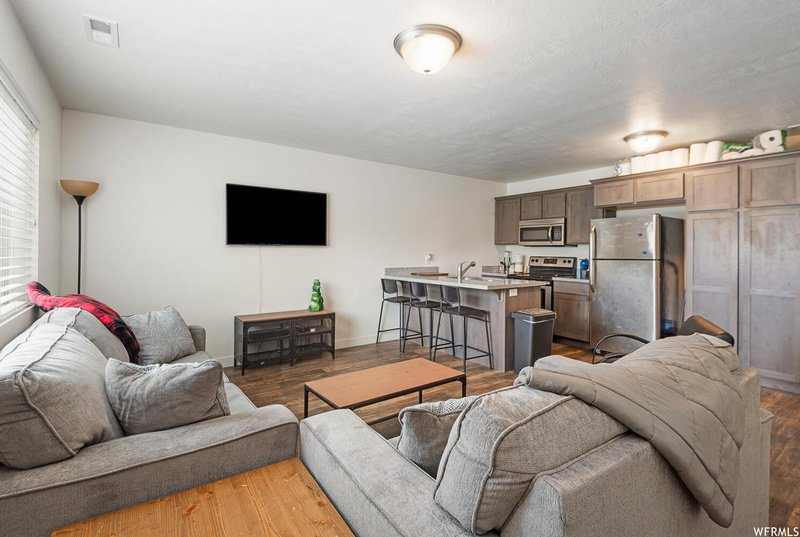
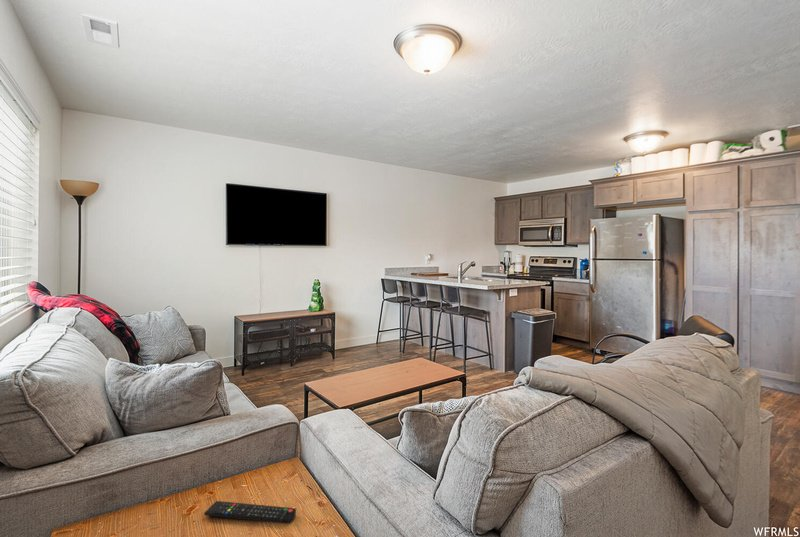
+ remote control [203,500,297,525]
